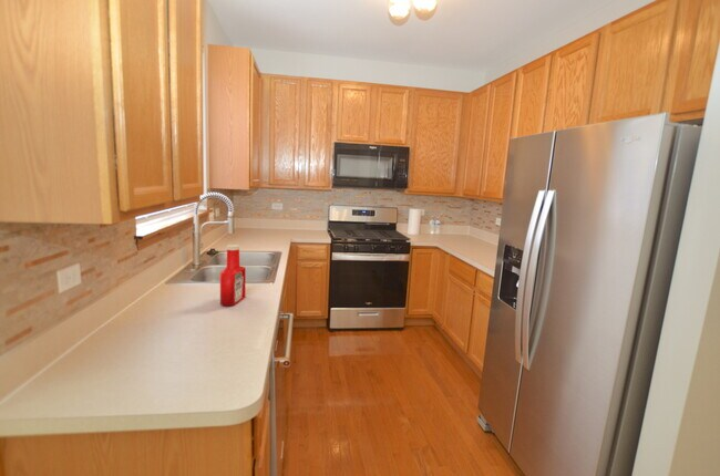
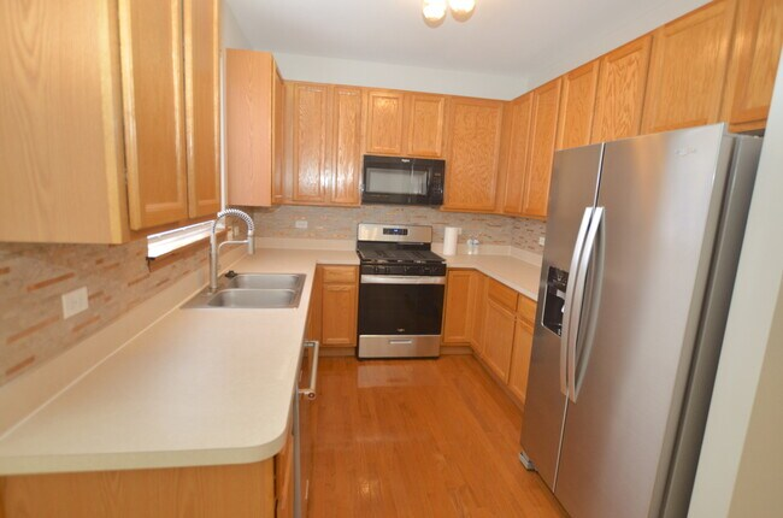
- soap bottle [219,244,247,307]
